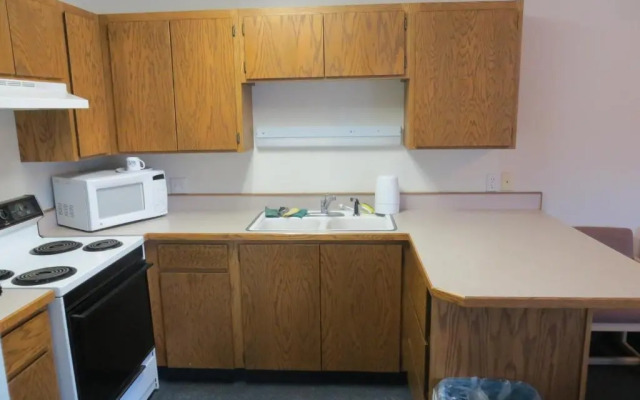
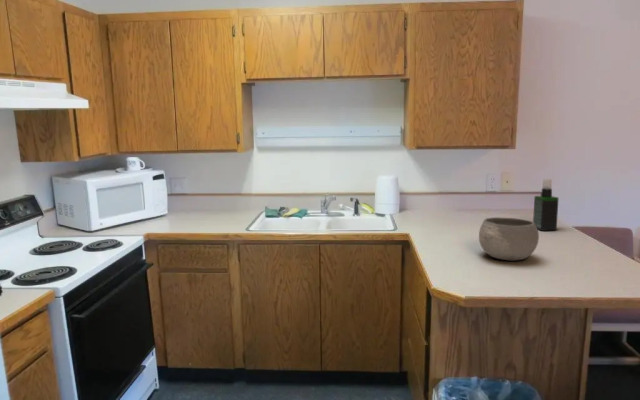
+ spray bottle [532,178,560,232]
+ bowl [478,216,540,262]
